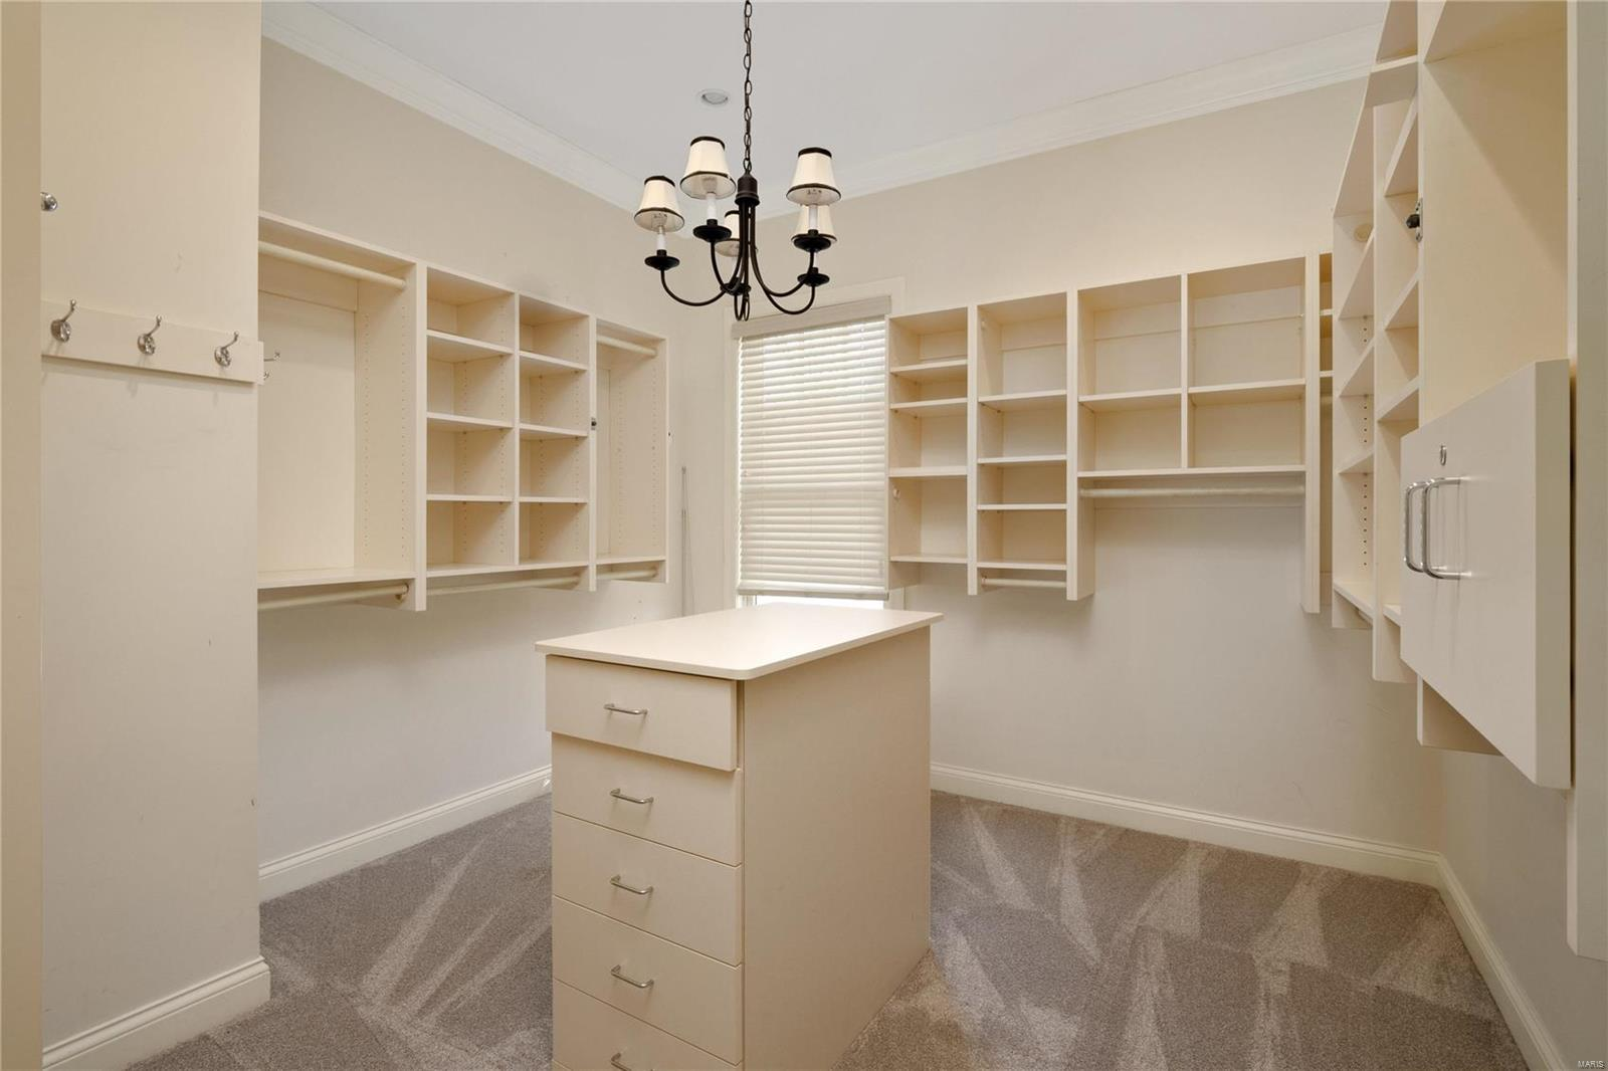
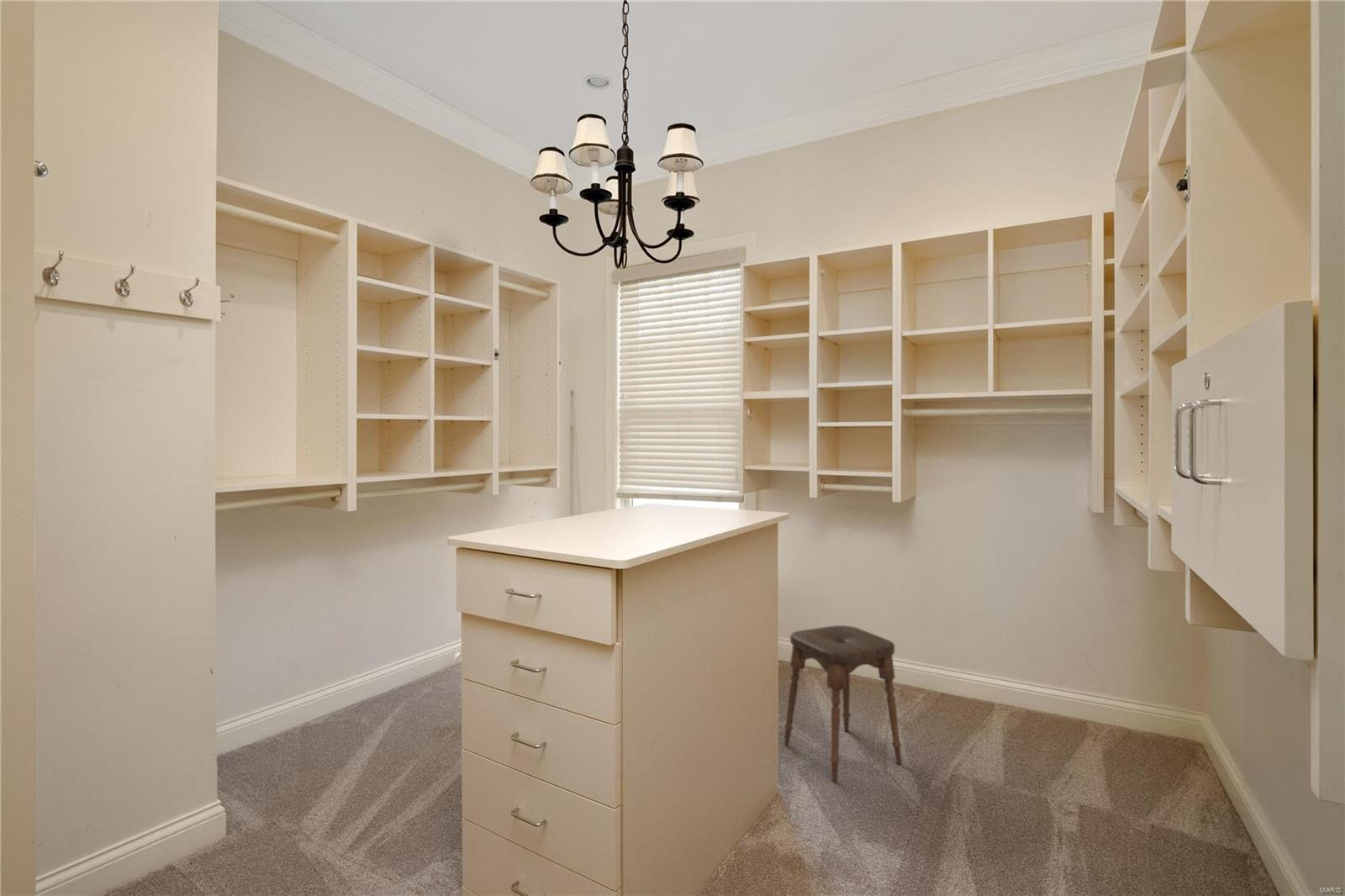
+ stool [783,625,903,782]
